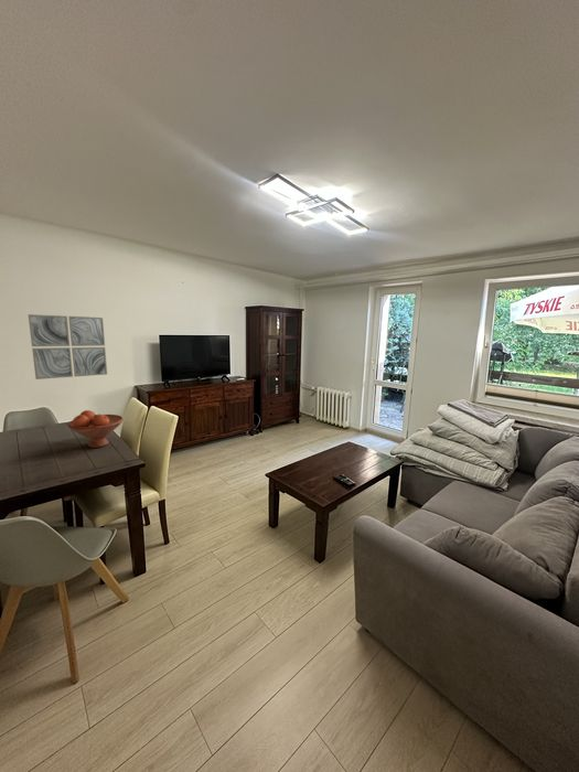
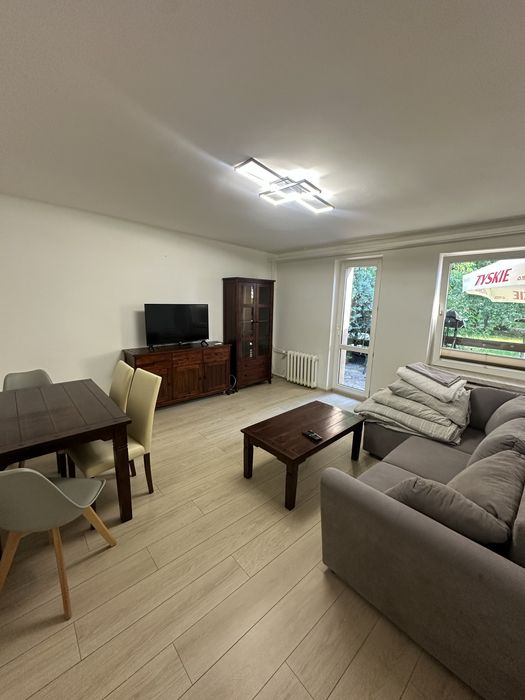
- wall art [26,313,108,380]
- fruit bowl [66,409,125,449]
